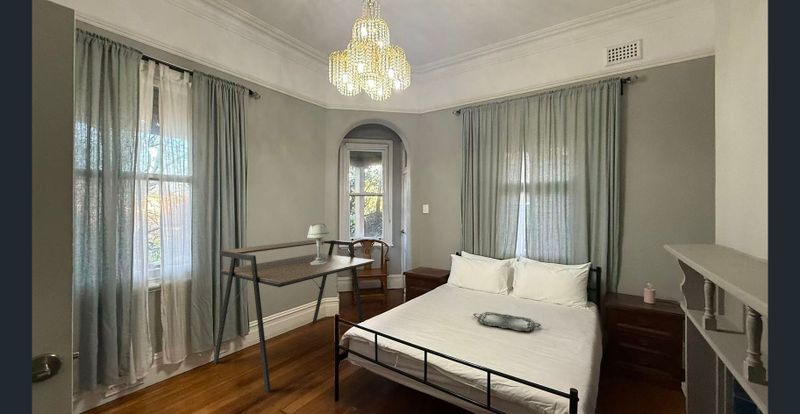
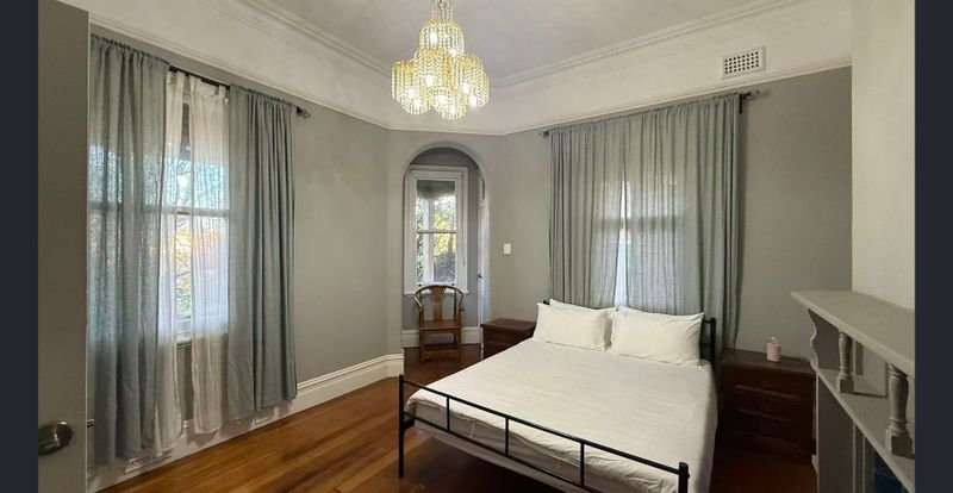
- table lamp [307,221,331,265]
- serving tray [472,311,542,332]
- desk [213,238,375,393]
